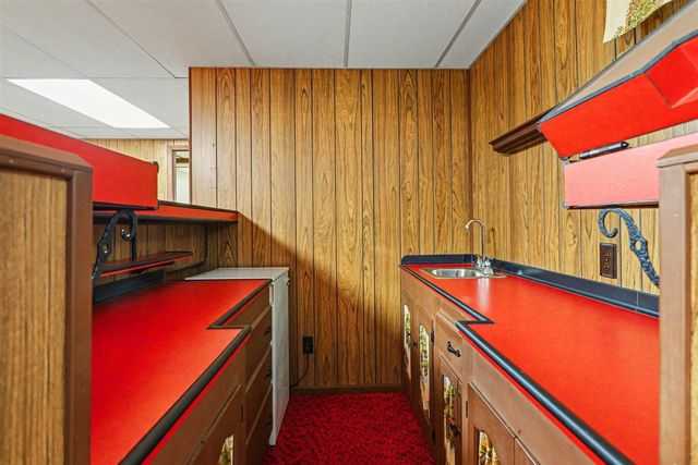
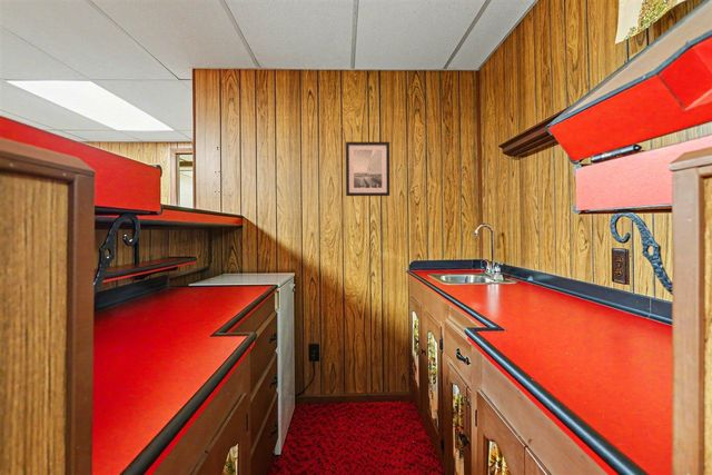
+ wall art [345,141,390,197]
